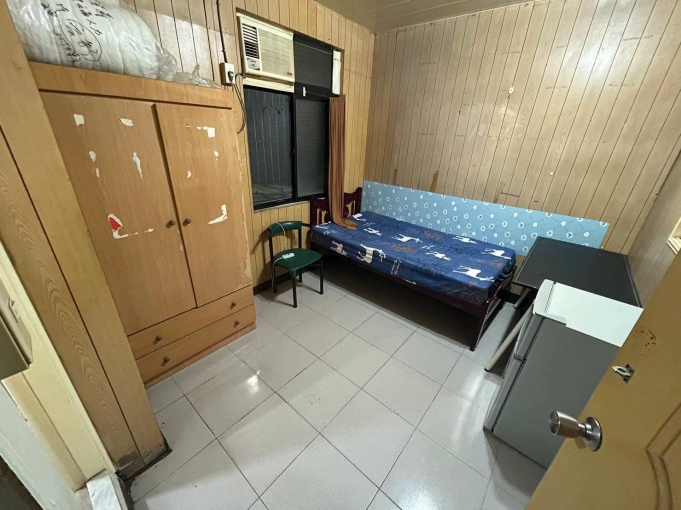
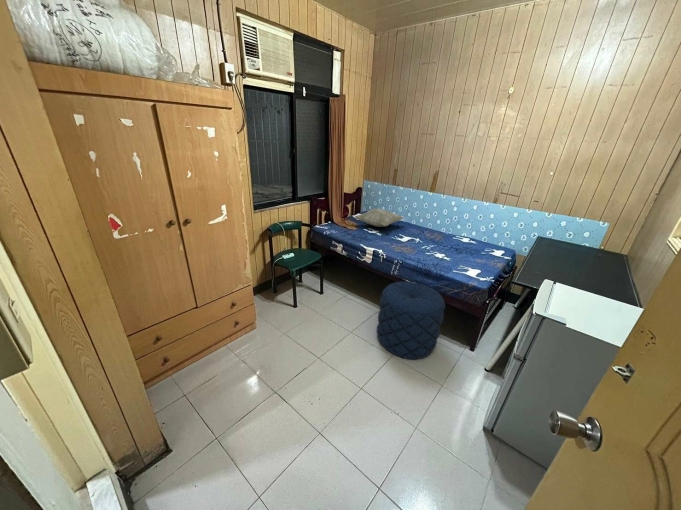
+ decorative pillow [353,208,404,228]
+ pouf [376,280,446,360]
